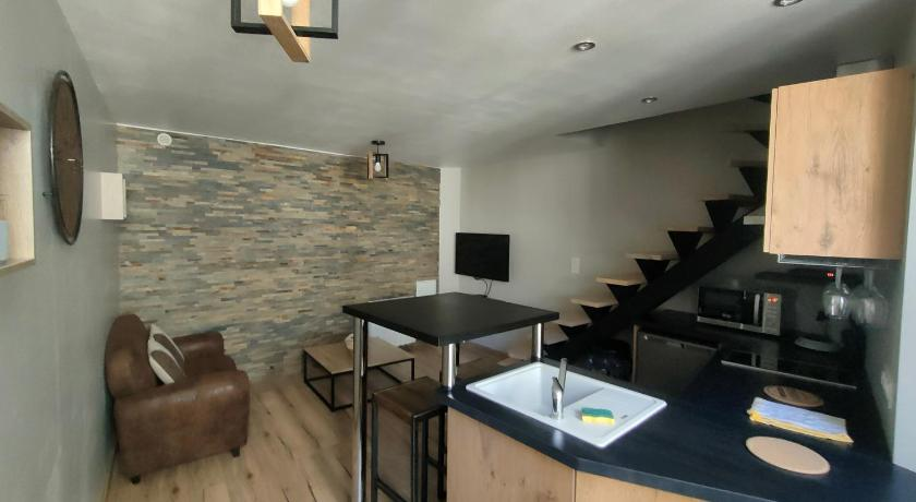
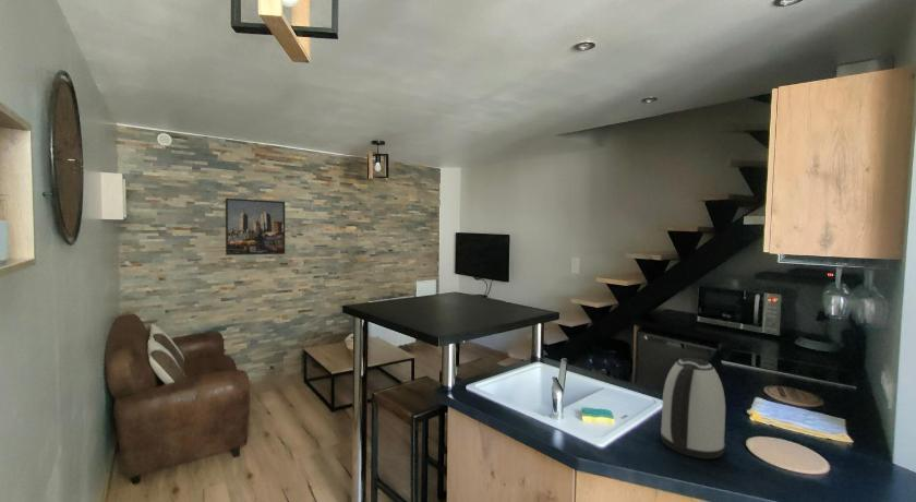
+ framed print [225,198,286,256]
+ kettle [660,357,726,461]
